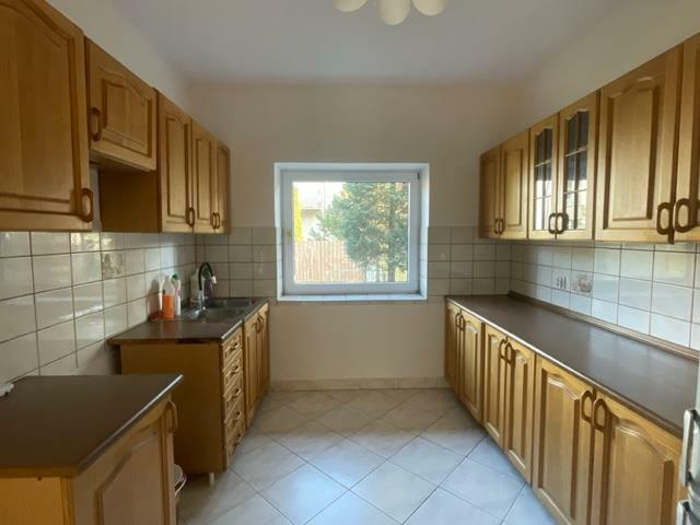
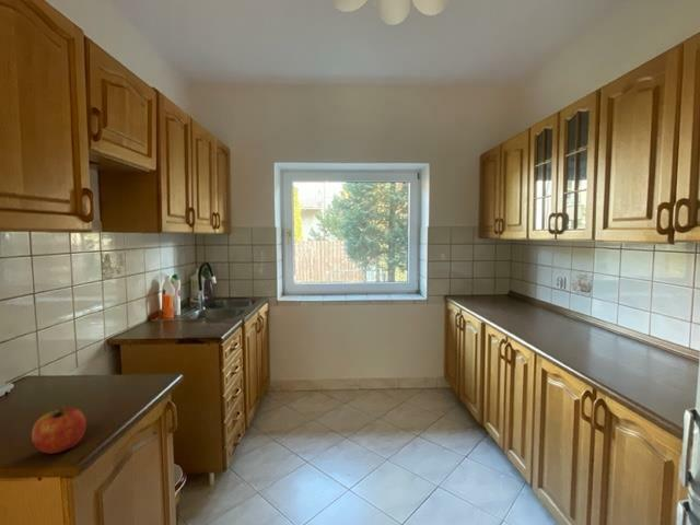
+ fruit [31,405,88,455]
